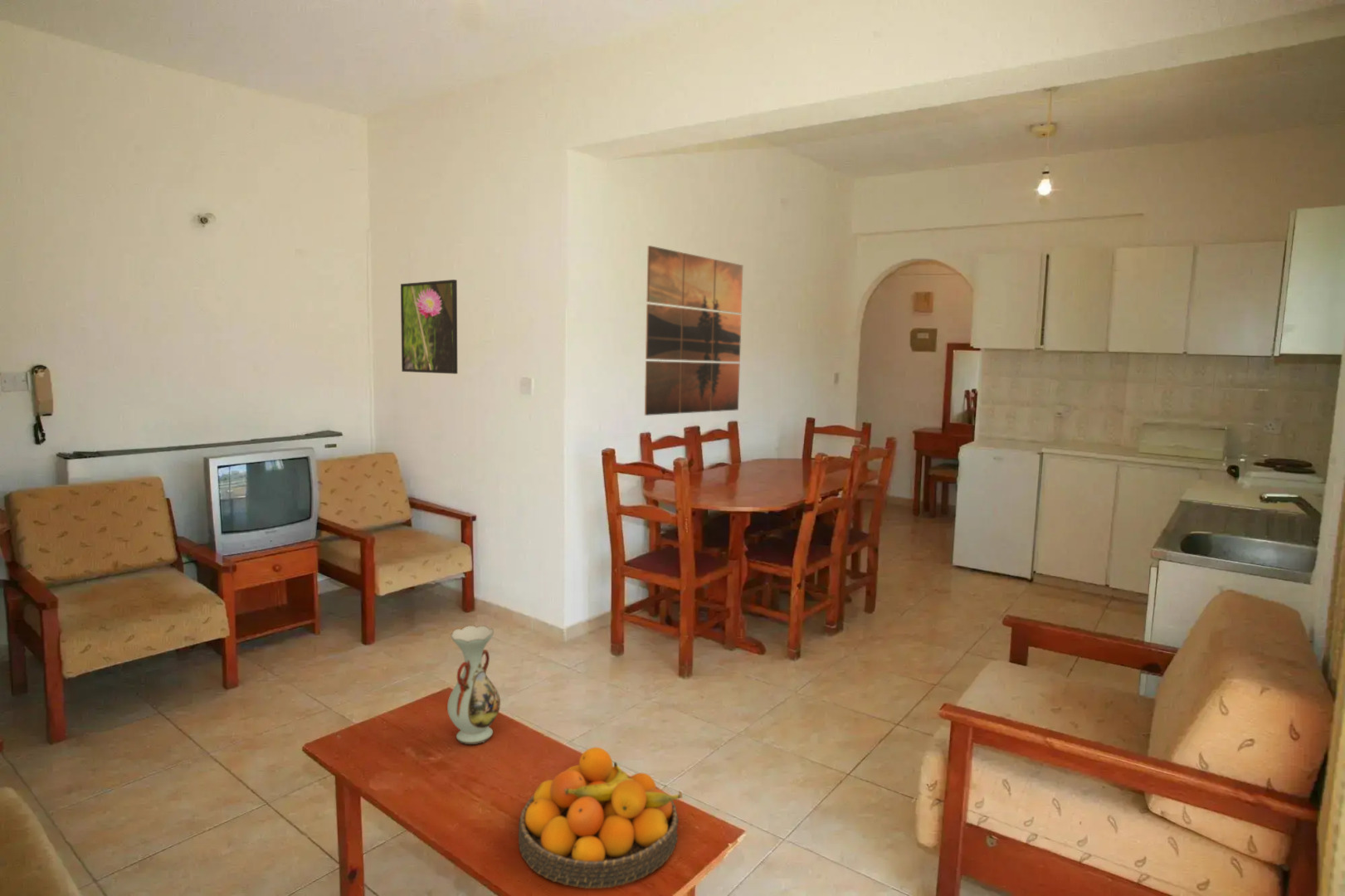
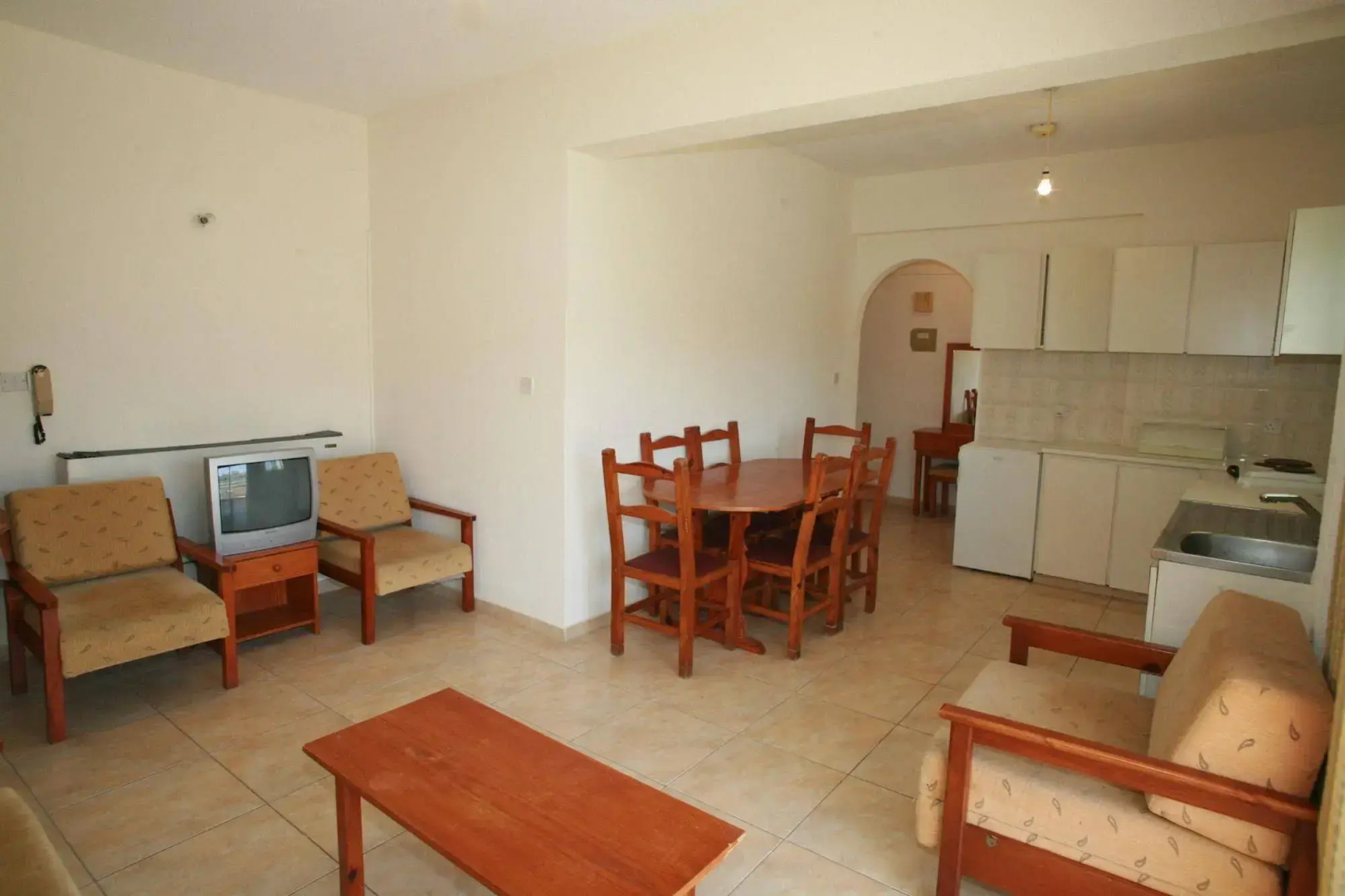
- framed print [400,279,458,375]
- vase [446,625,501,745]
- fruit bowl [518,747,684,889]
- wall art [644,245,743,416]
